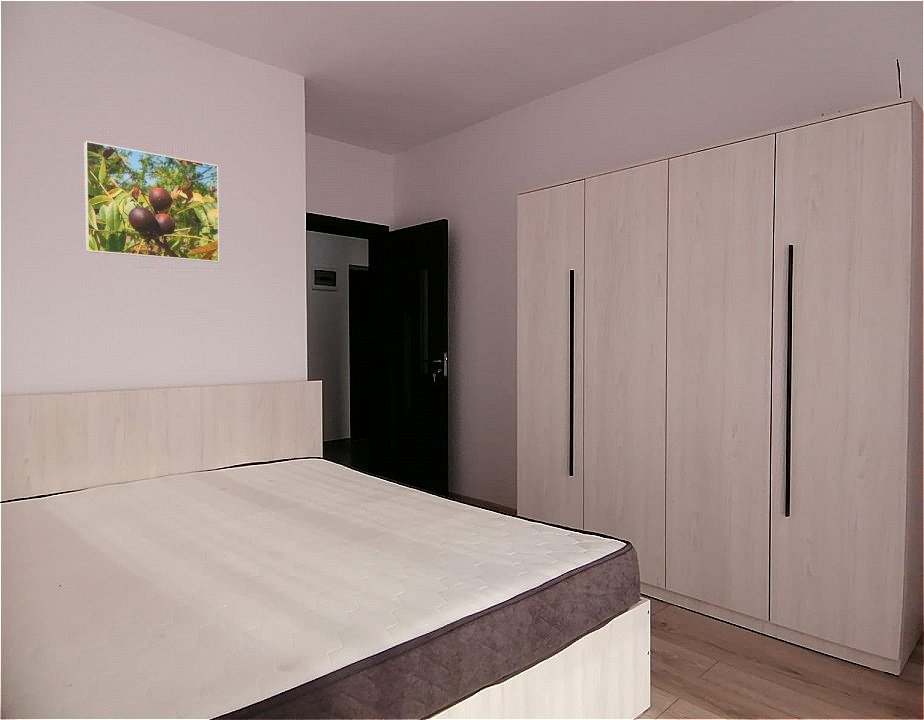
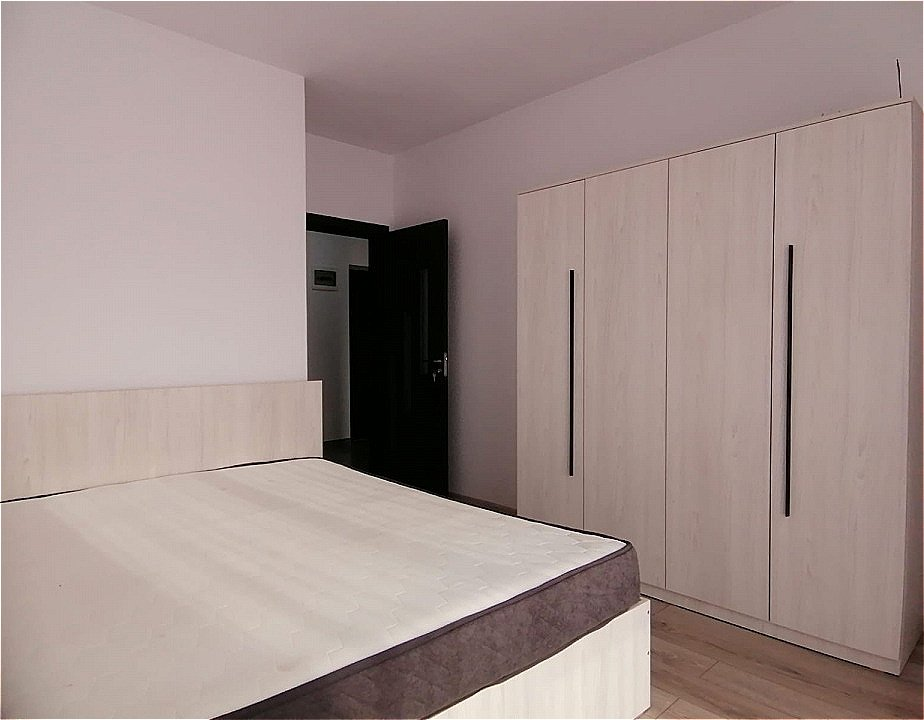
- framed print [83,140,220,263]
